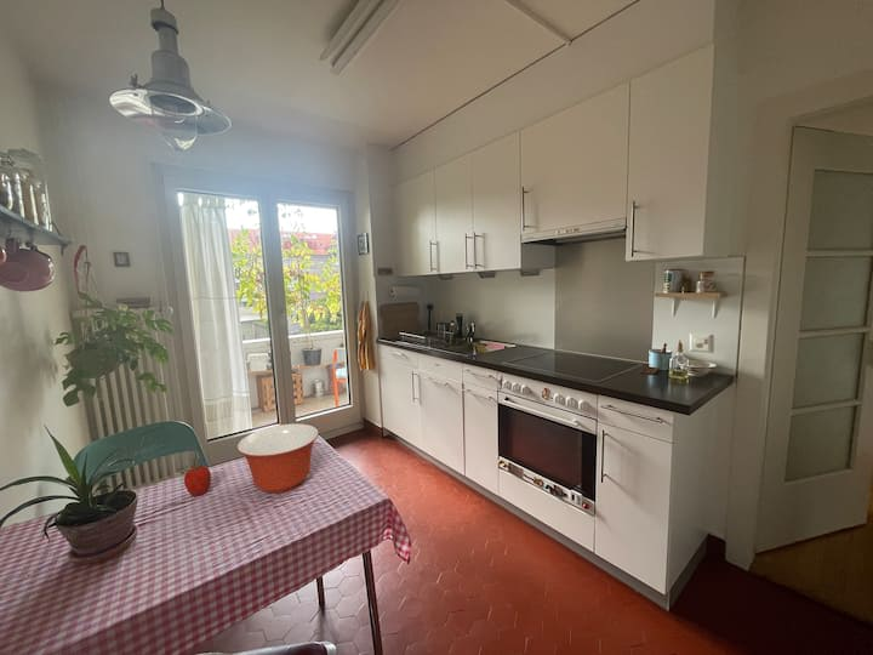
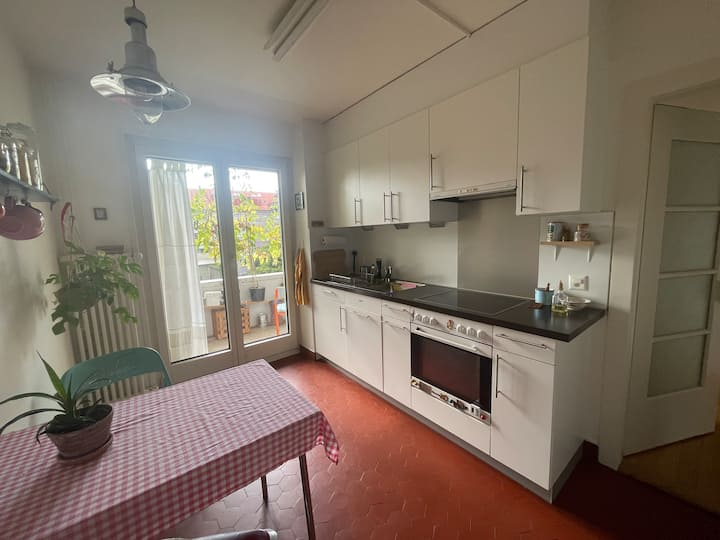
- mixing bowl [236,423,320,494]
- fruit [183,465,212,497]
